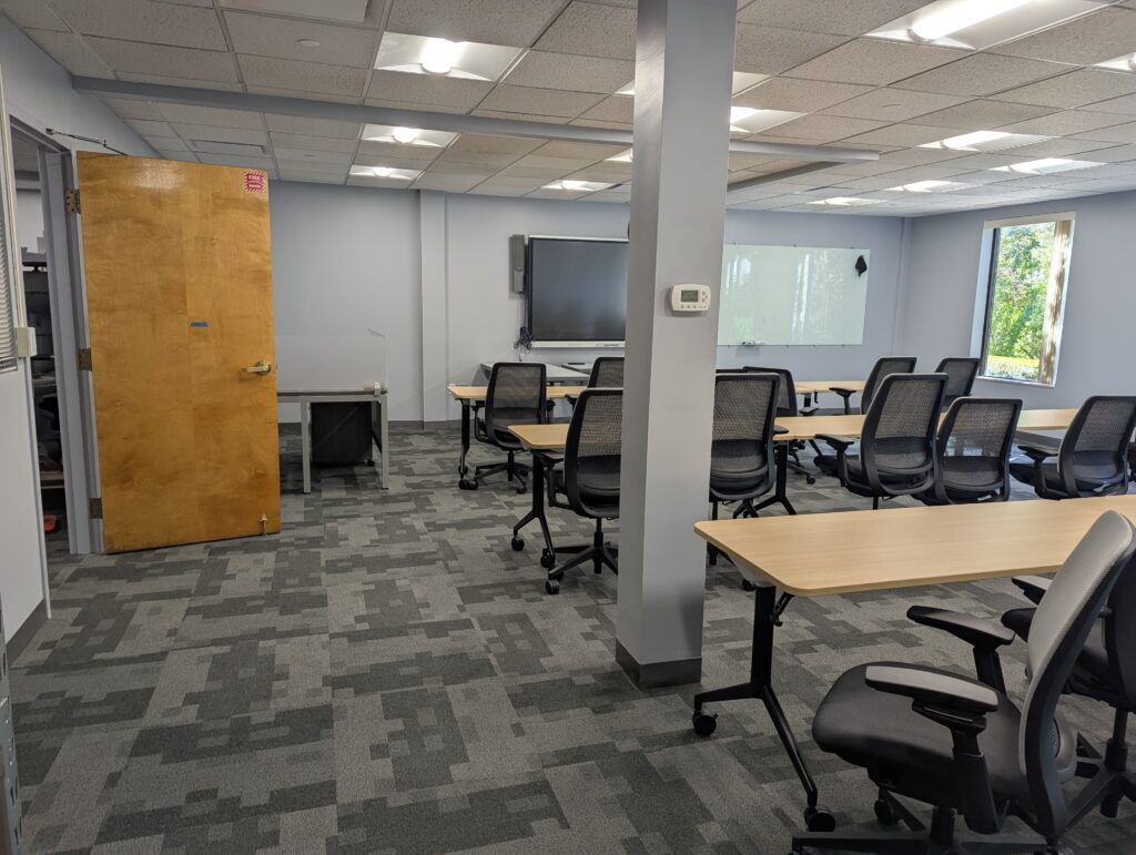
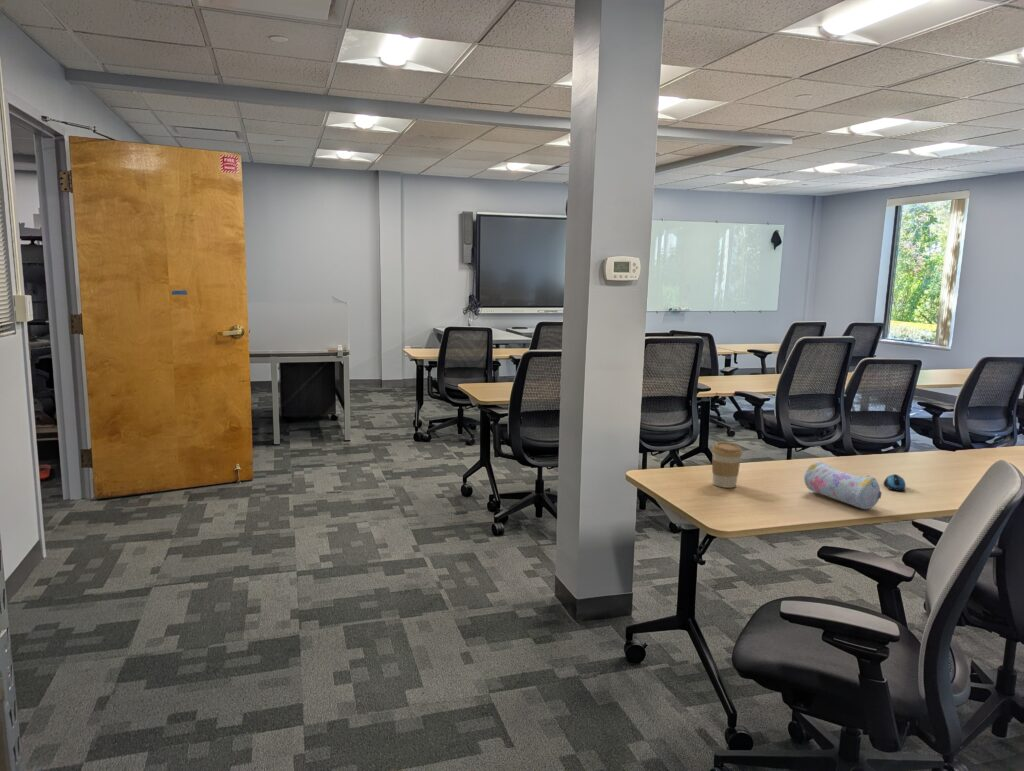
+ computer mouse [883,473,907,492]
+ coffee cup [710,441,743,489]
+ pencil case [803,461,883,510]
